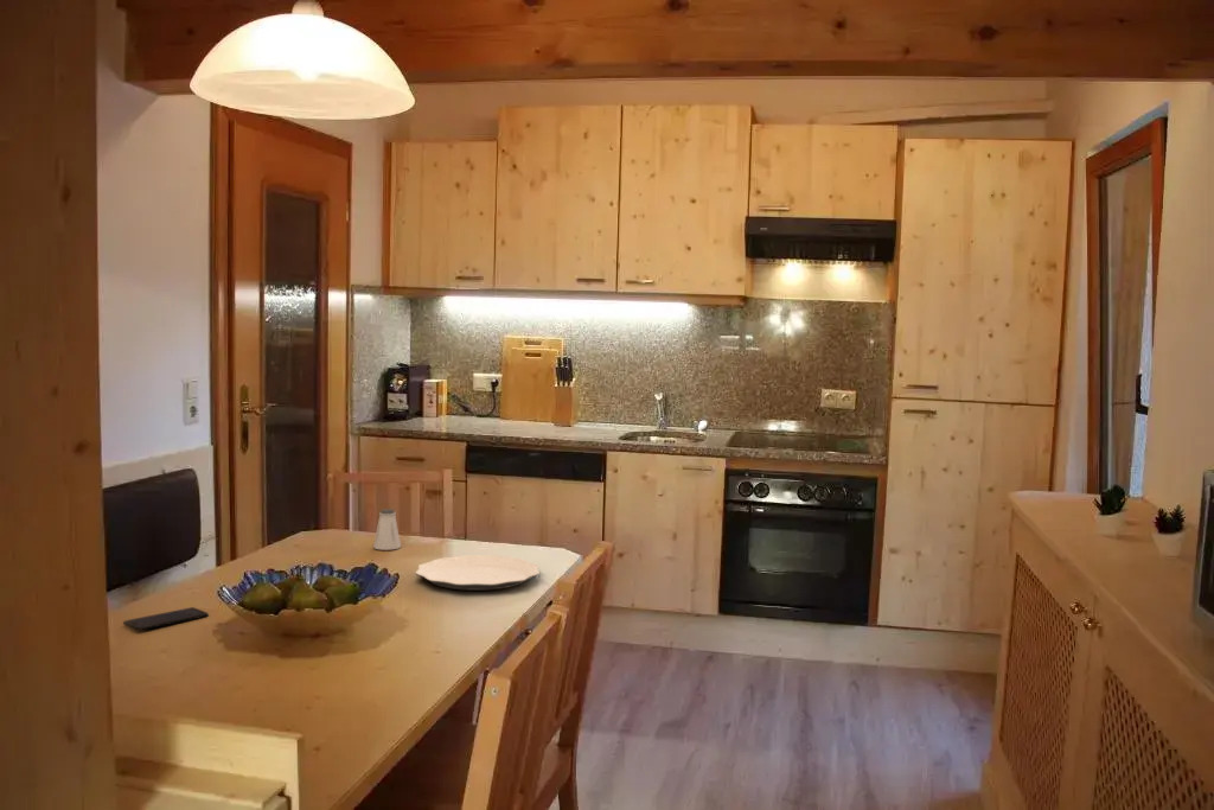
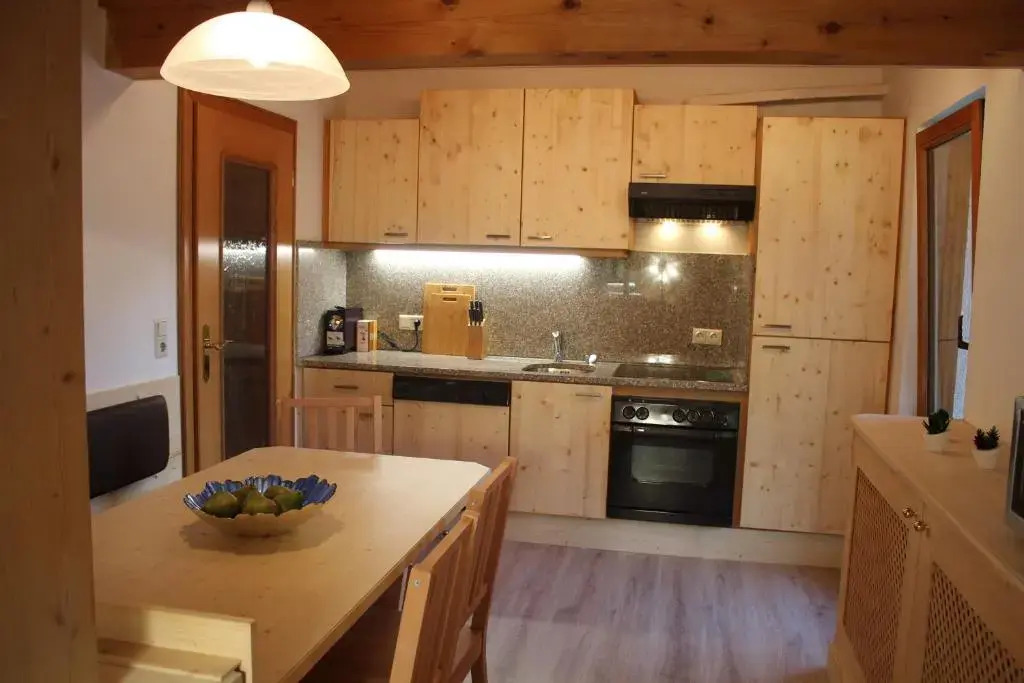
- saltshaker [372,508,402,551]
- plate [415,555,541,592]
- smartphone [122,606,210,632]
